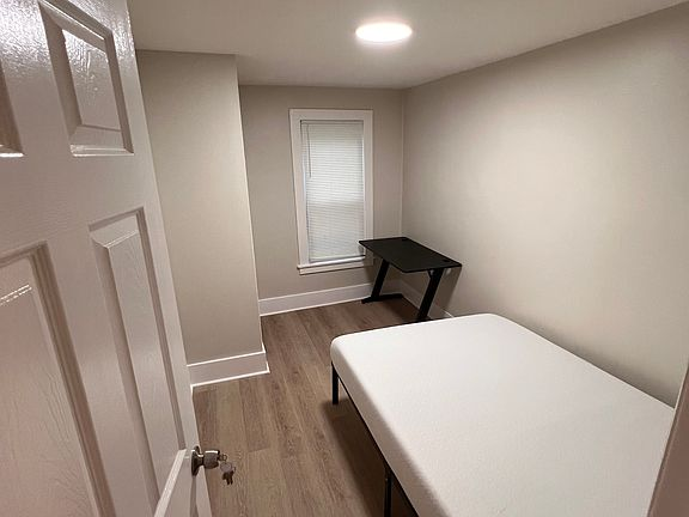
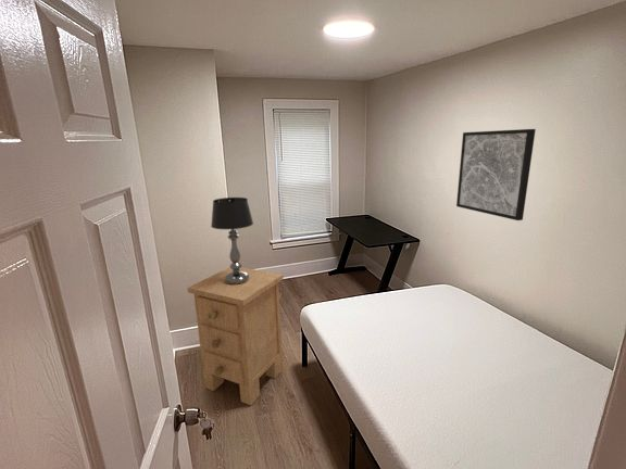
+ table lamp [210,197,254,284]
+ nightstand [187,266,285,406]
+ wall art [455,128,537,221]
